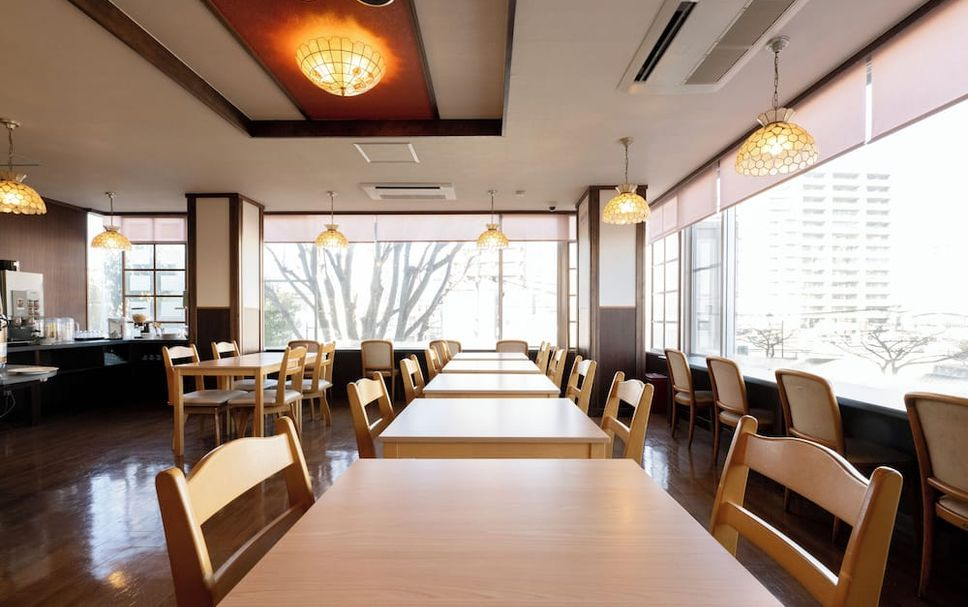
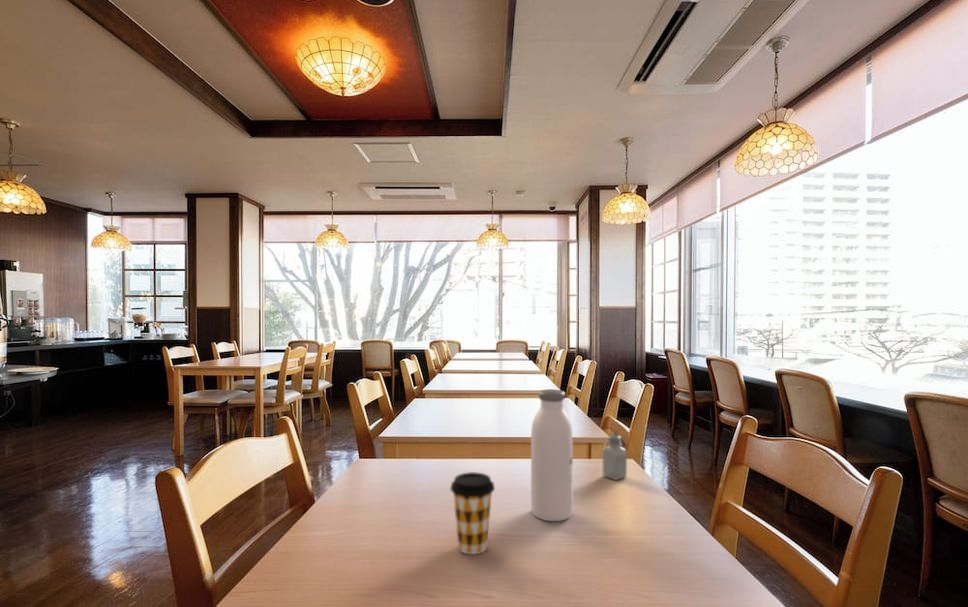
+ saltshaker [602,434,628,481]
+ water bottle [530,388,574,522]
+ coffee cup [449,471,496,555]
